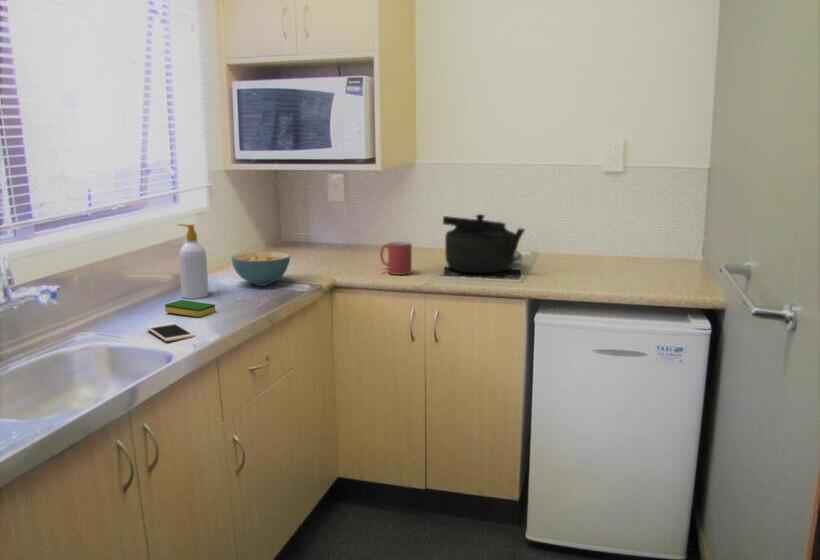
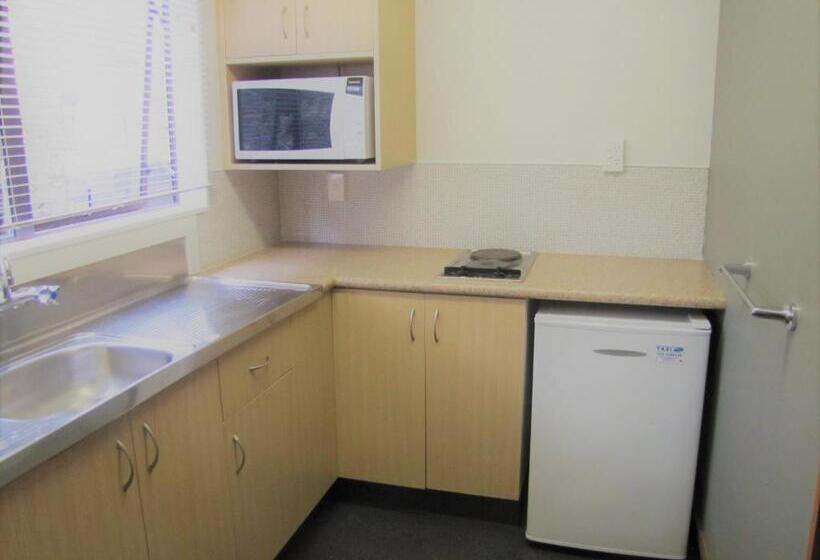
- mug [379,240,413,276]
- dish sponge [164,299,216,318]
- cell phone [146,322,196,343]
- kettle [442,213,527,274]
- cereal bowl [231,251,291,287]
- soap bottle [176,223,210,300]
